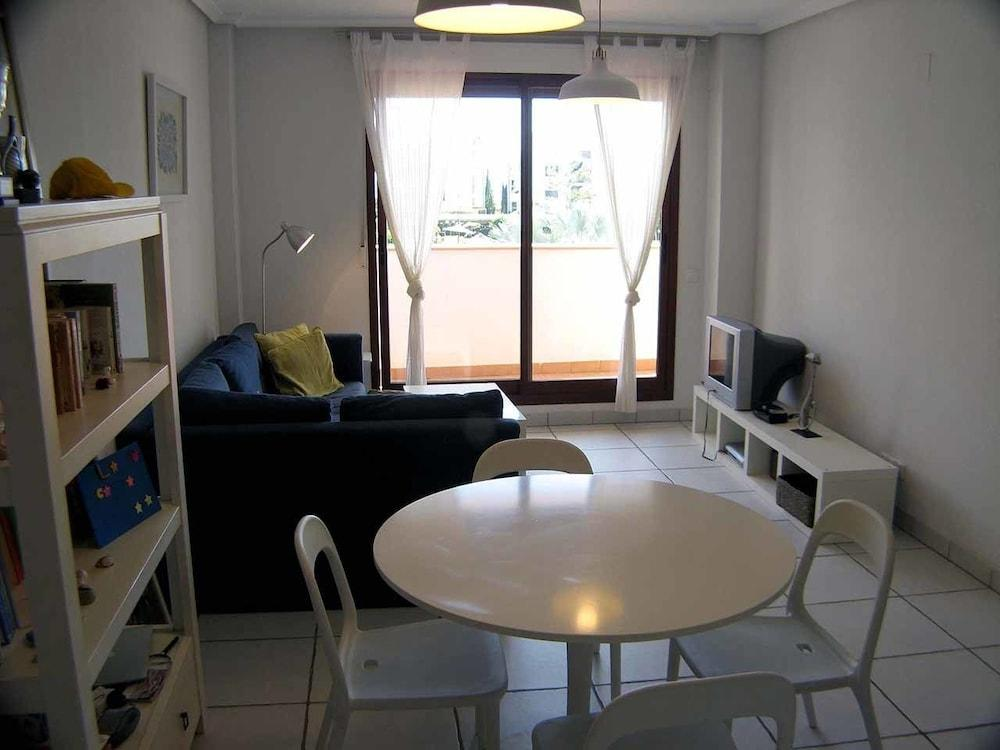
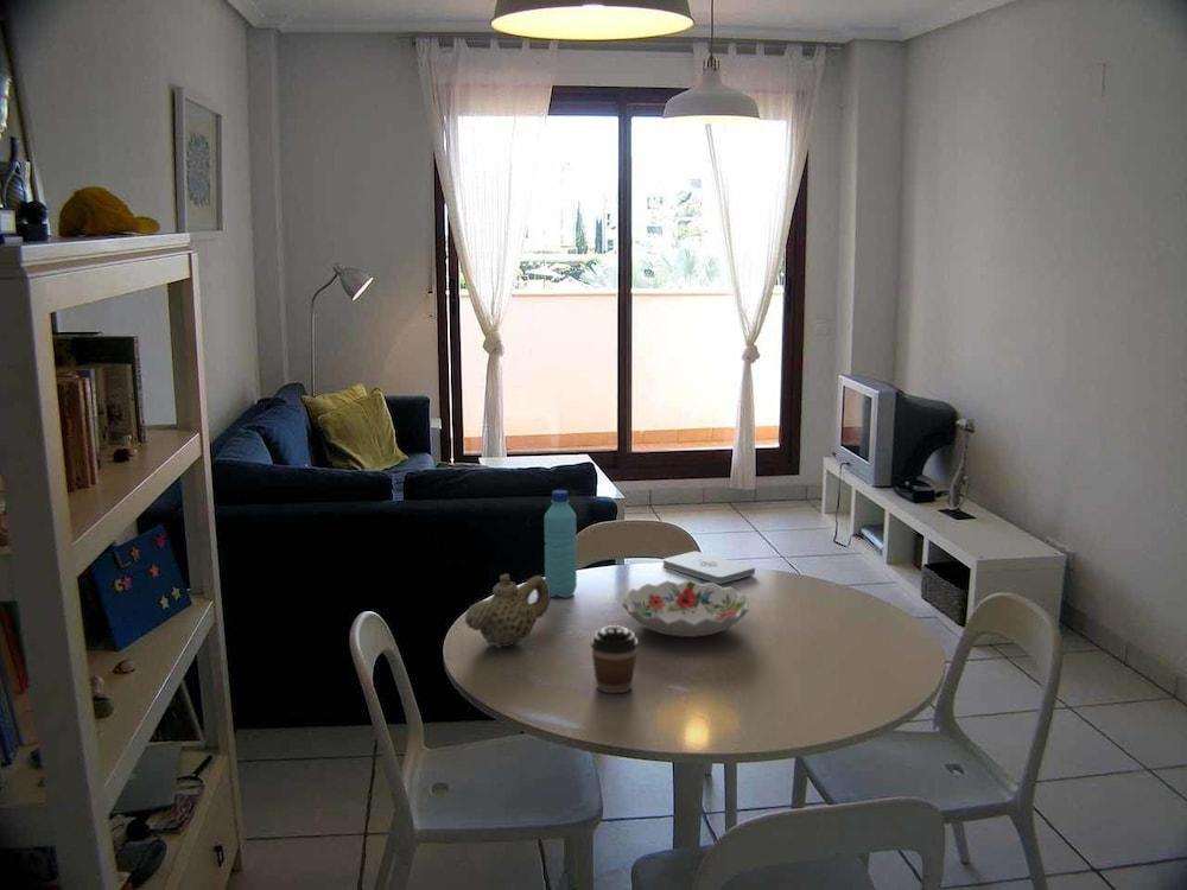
+ teapot [464,573,552,649]
+ decorative bowl [621,579,750,638]
+ notepad [661,549,756,585]
+ coffee cup [589,624,640,694]
+ water bottle [544,489,578,599]
